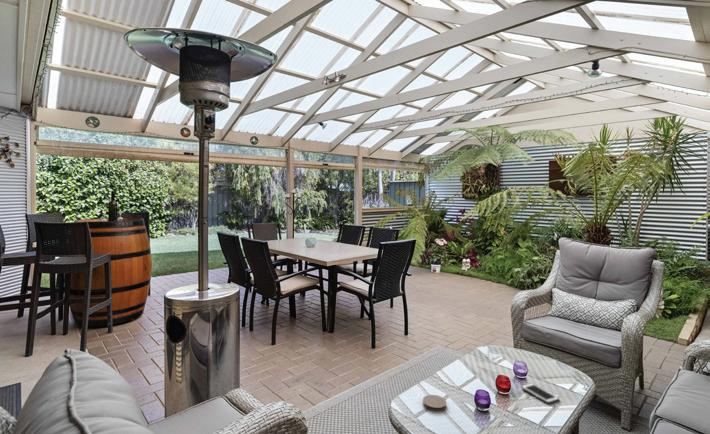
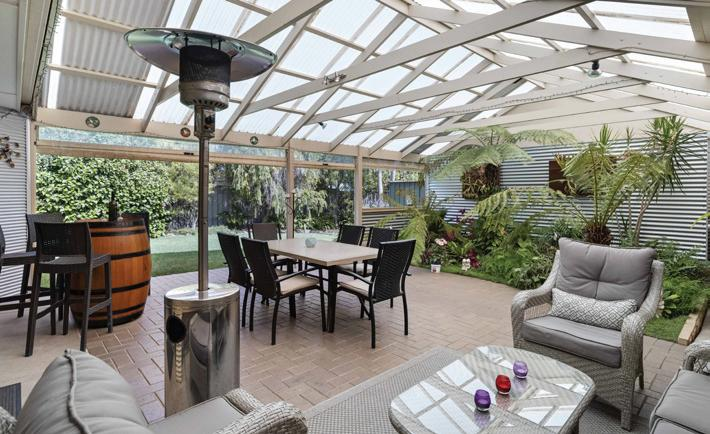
- cell phone [520,382,560,404]
- coaster [422,394,447,412]
